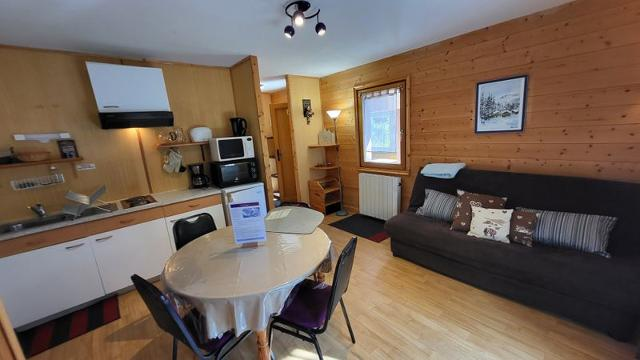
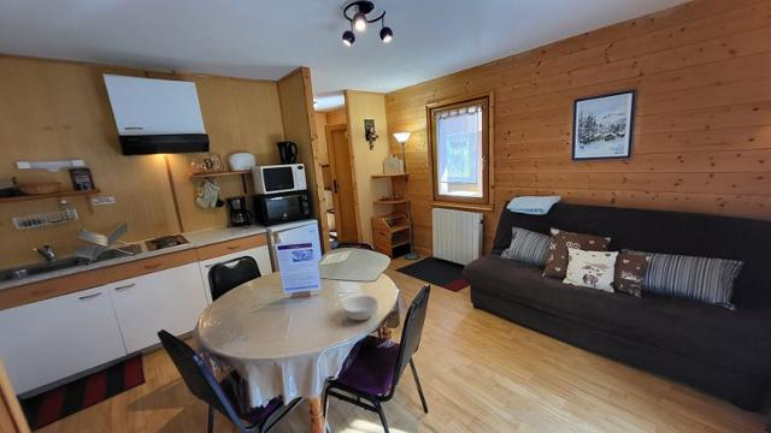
+ cereal bowl [342,295,379,321]
